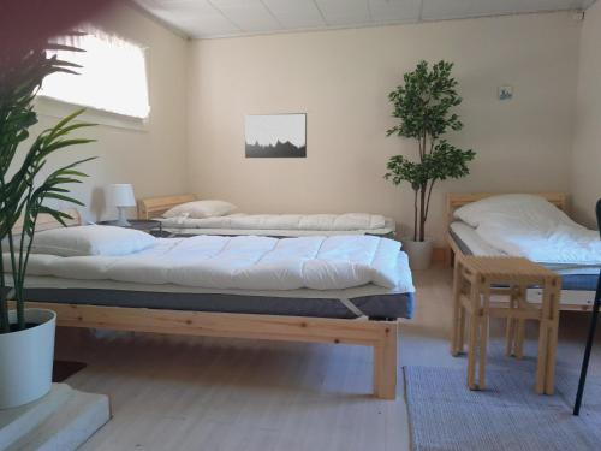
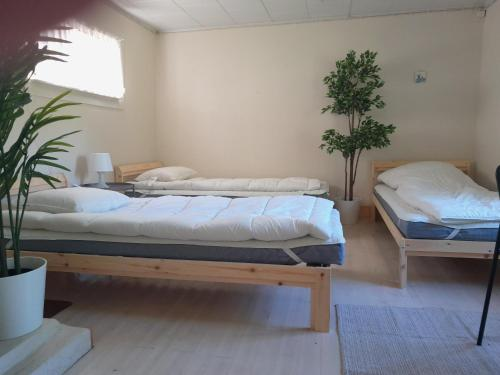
- wall art [244,112,308,159]
- stool [450,254,564,397]
